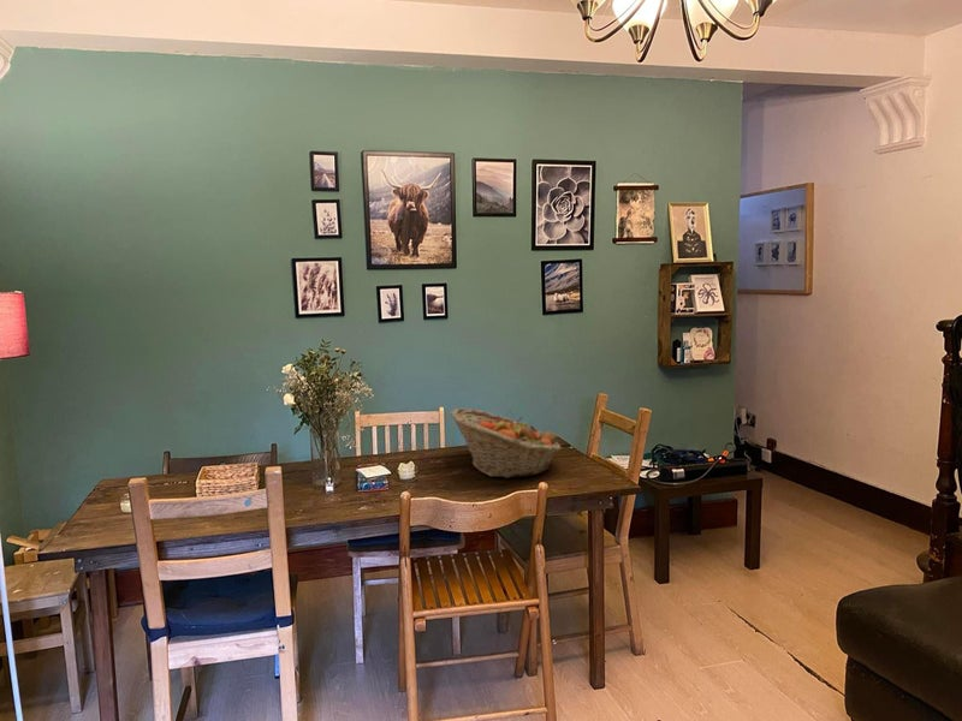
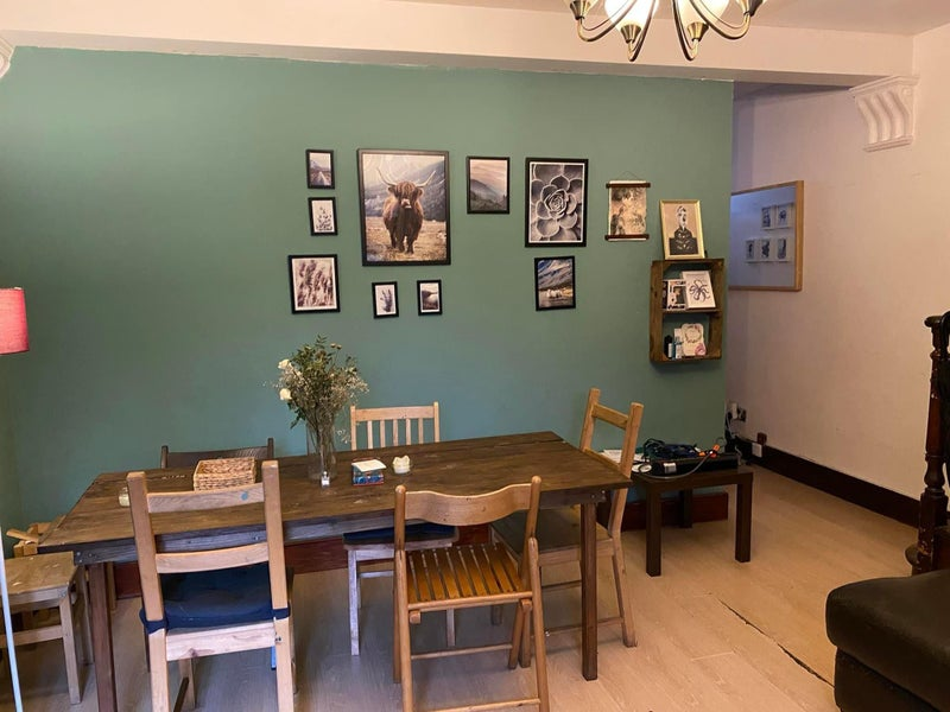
- fruit basket [449,407,563,479]
